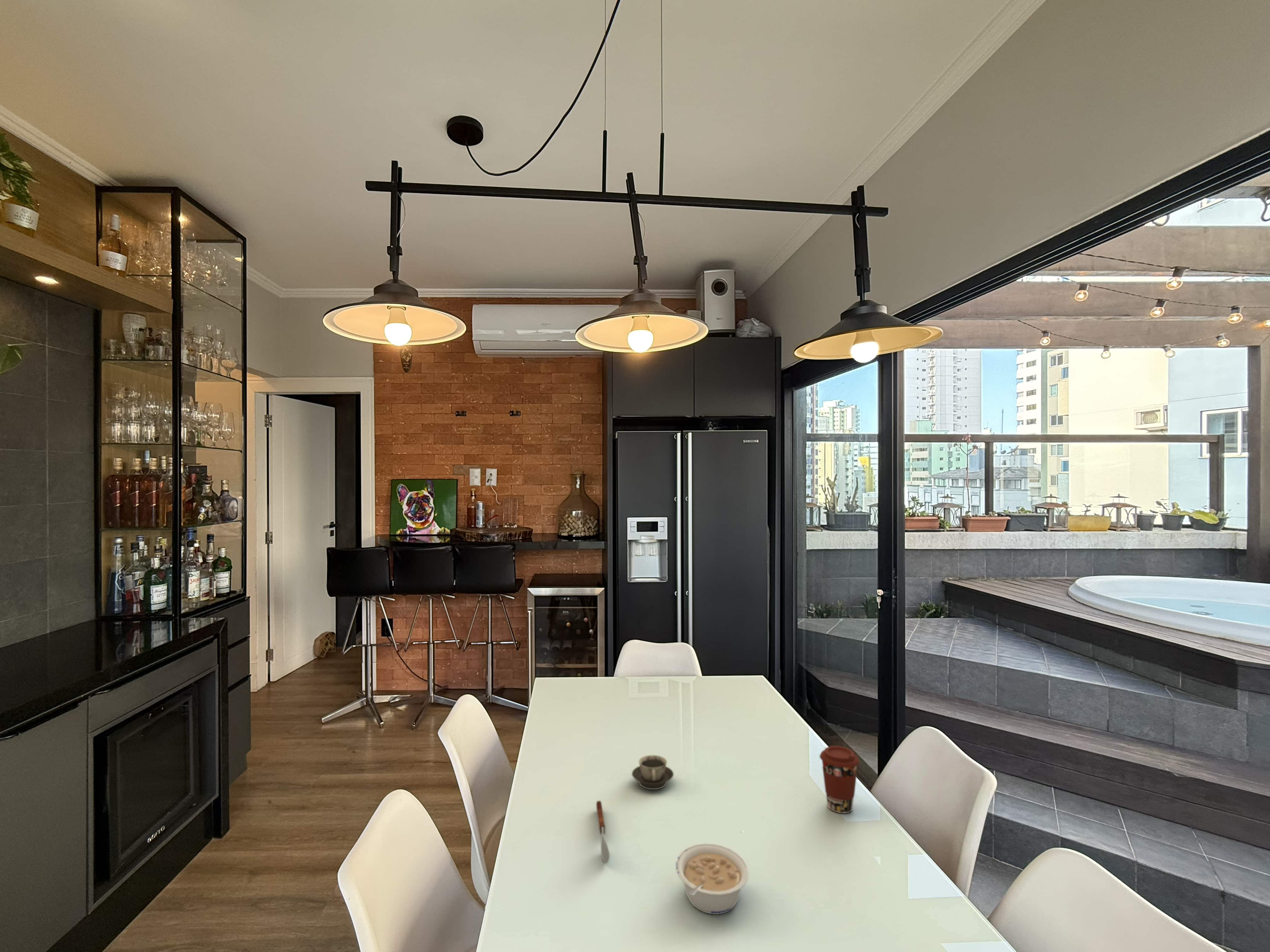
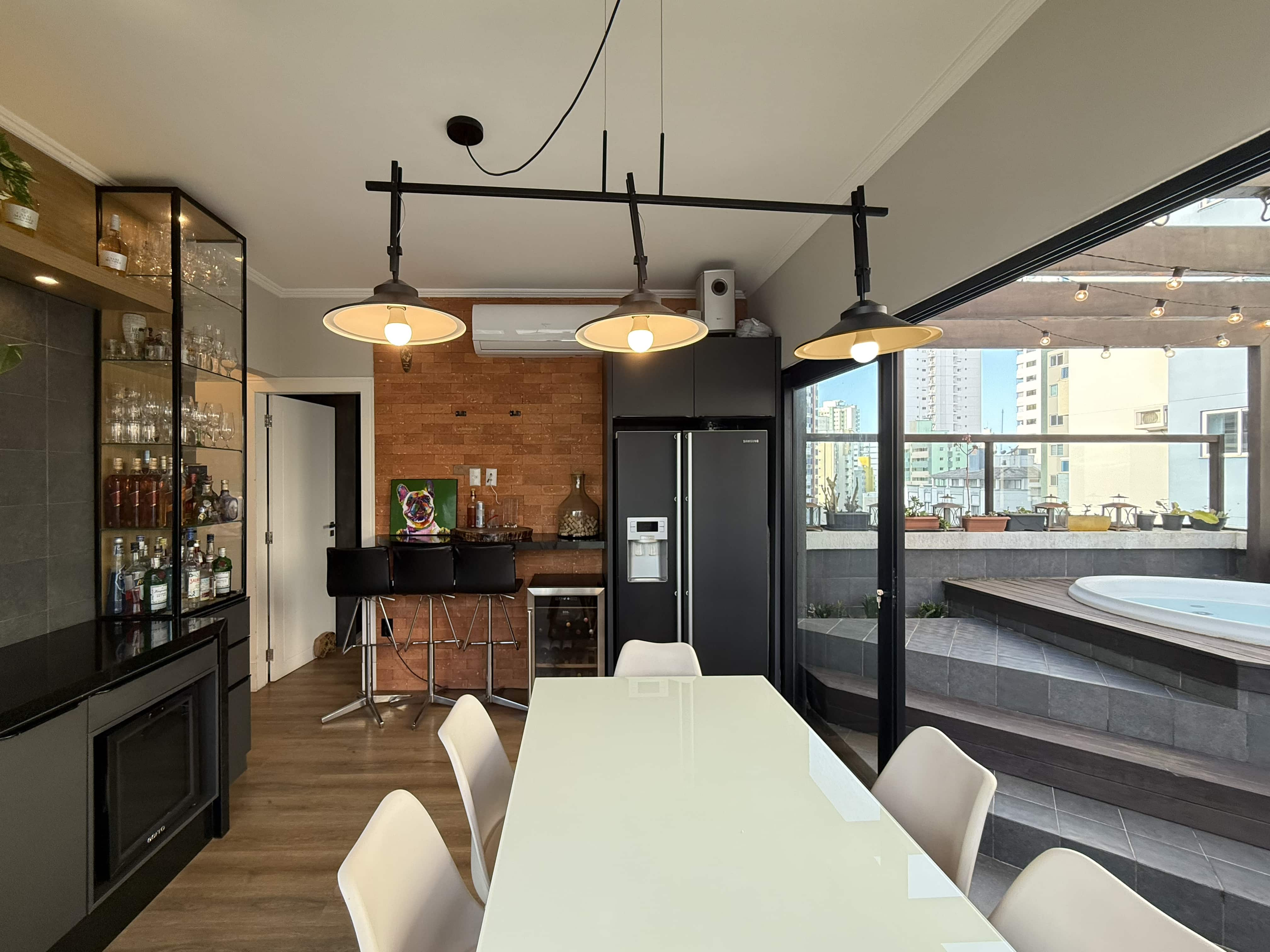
- legume [676,843,749,915]
- soupspoon [596,801,610,864]
- cup [632,755,674,790]
- coffee cup [819,745,860,814]
